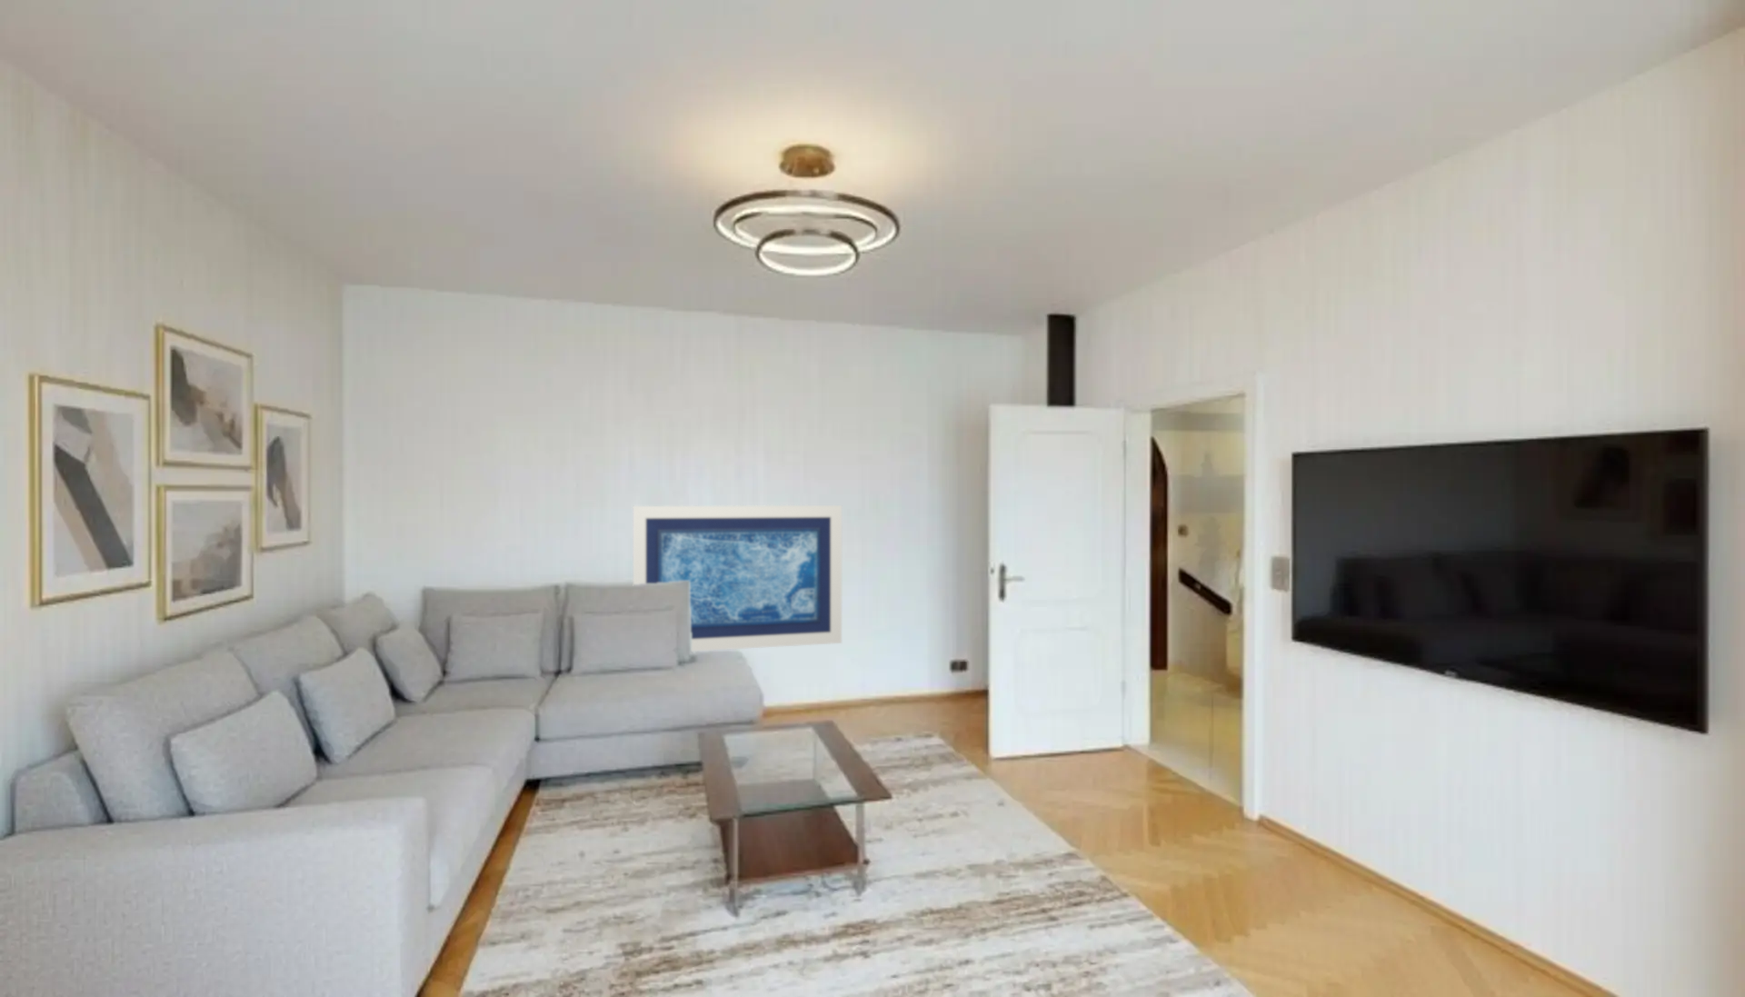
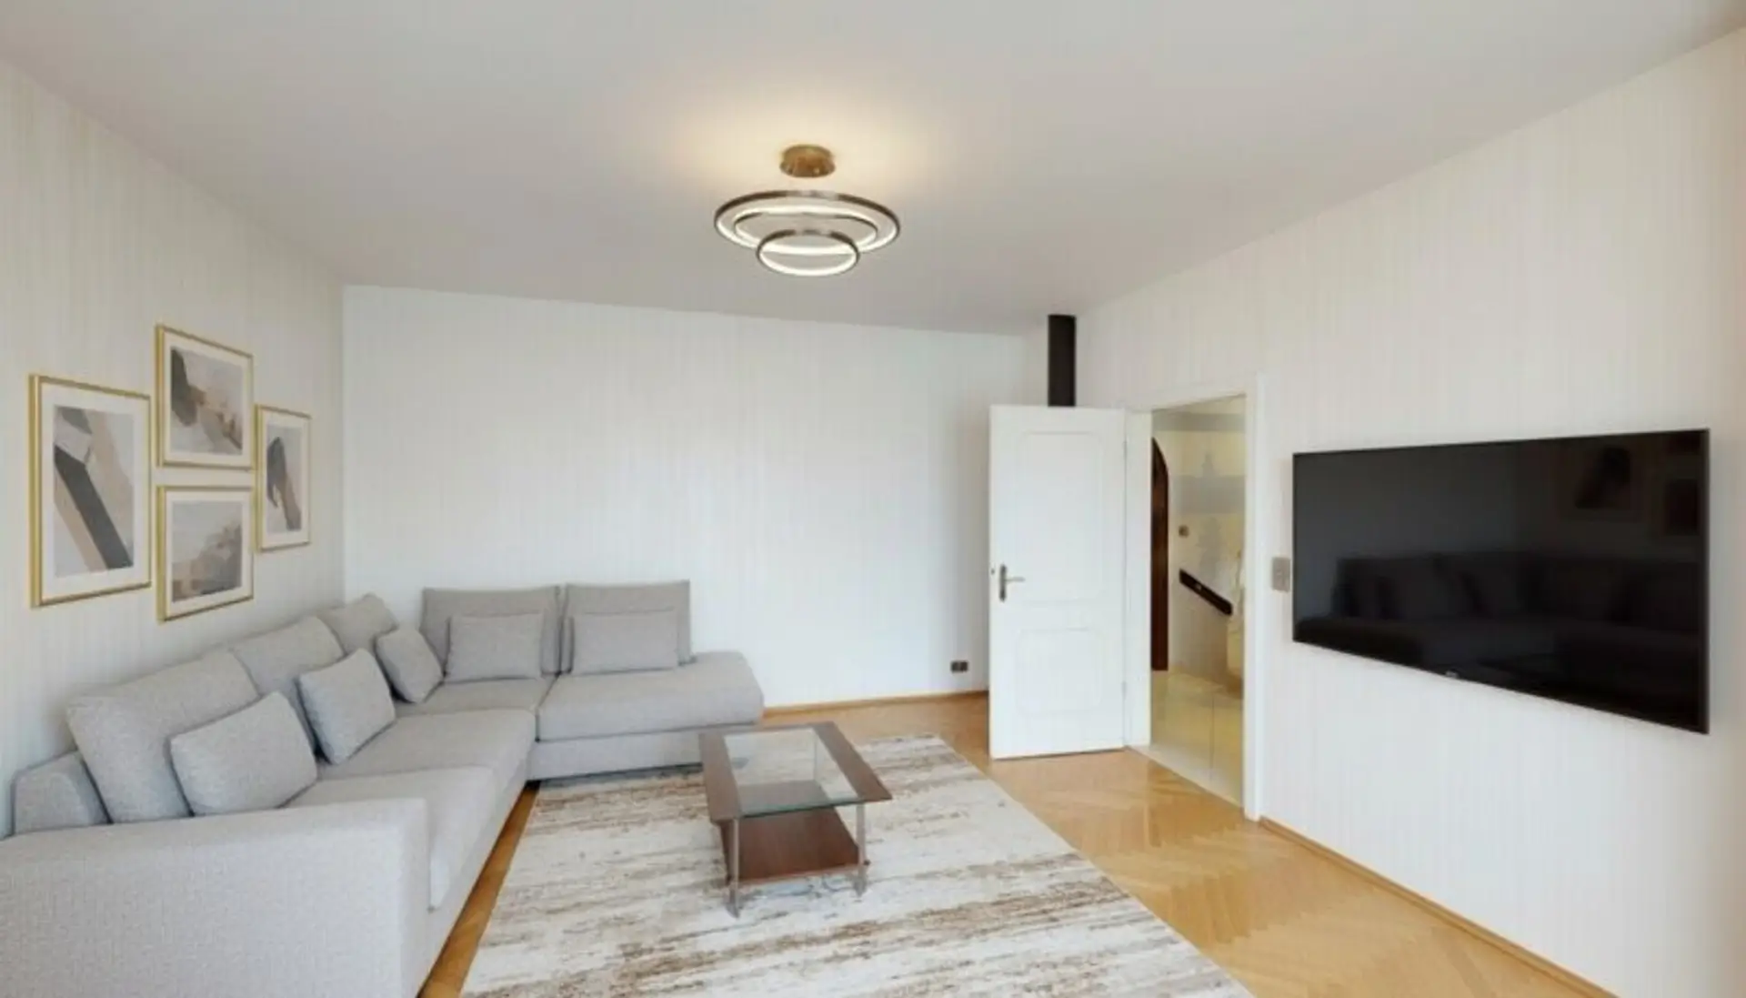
- wall art [633,504,843,653]
